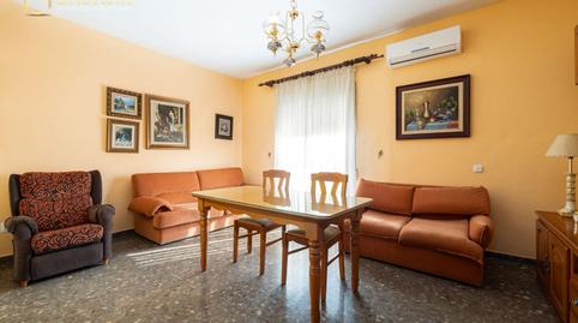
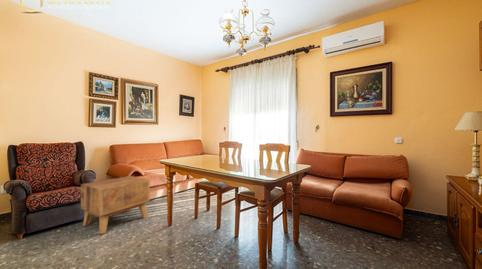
+ side table [80,175,151,235]
